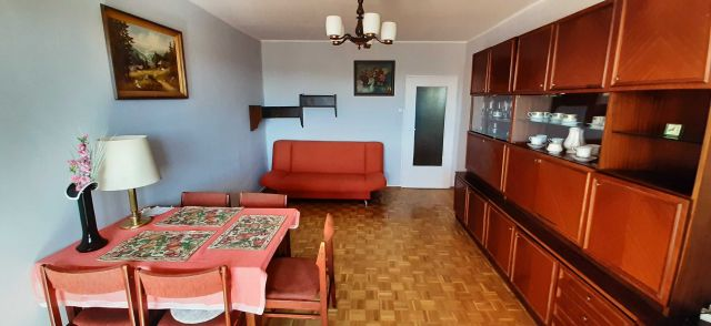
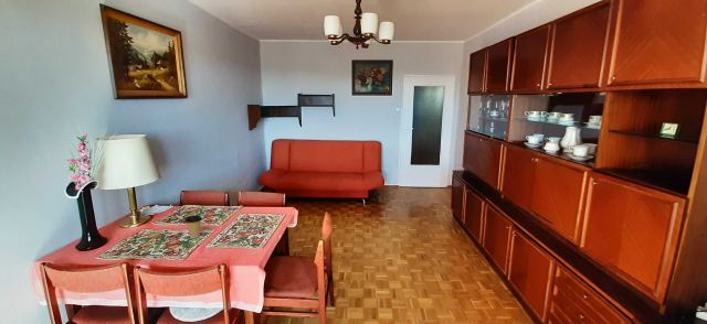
+ coffee cup [183,214,203,239]
